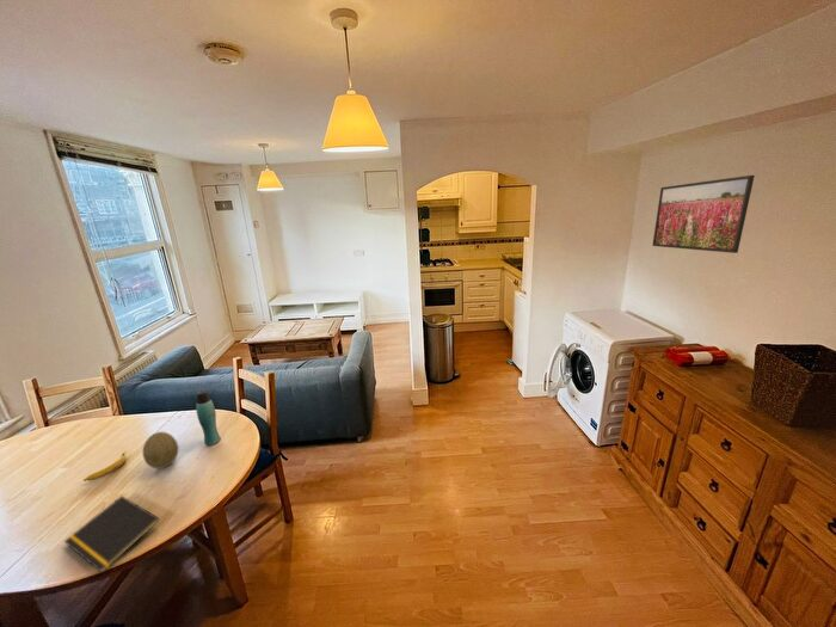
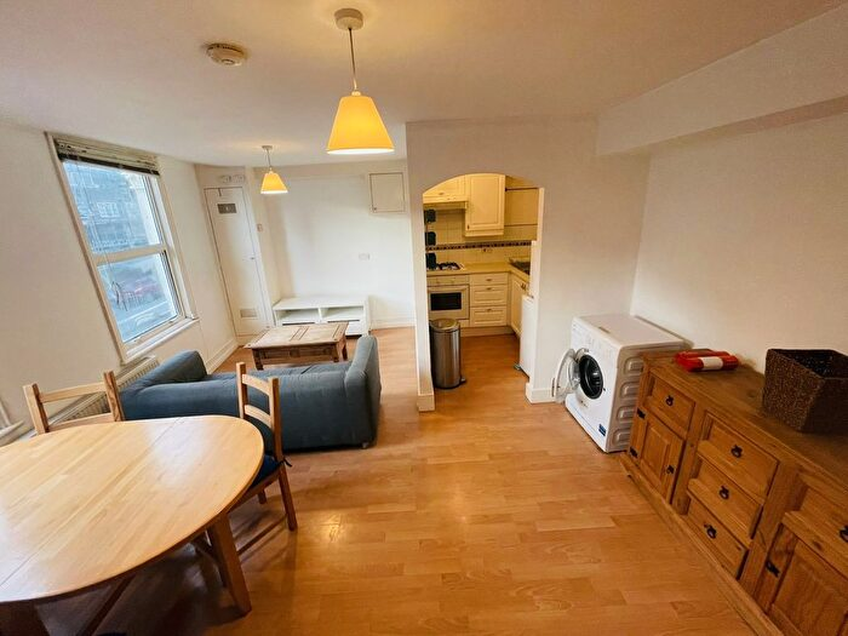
- notepad [63,494,161,574]
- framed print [652,174,756,254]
- banana [82,450,128,482]
- fruit [142,431,179,469]
- bottle [195,389,221,447]
